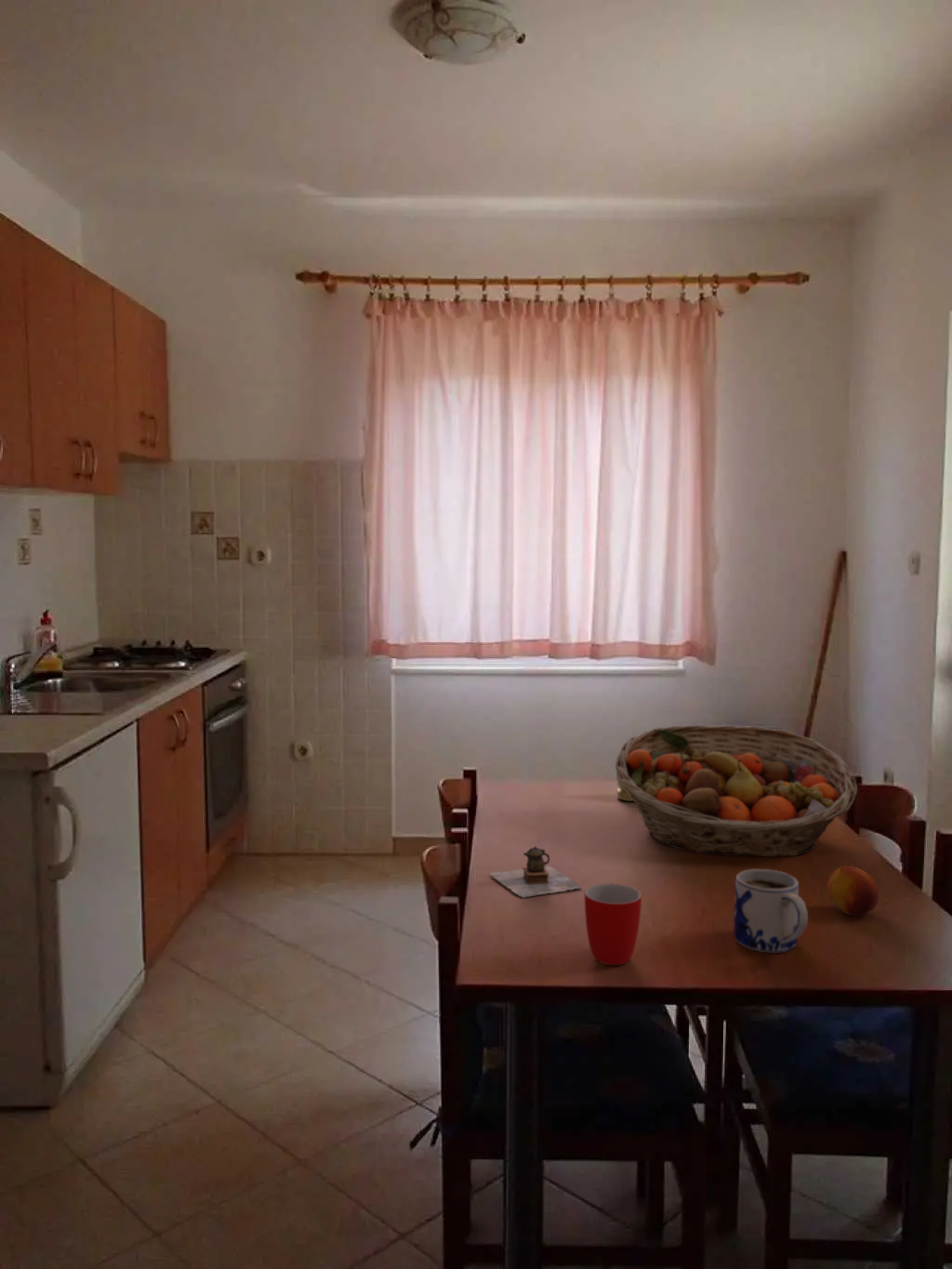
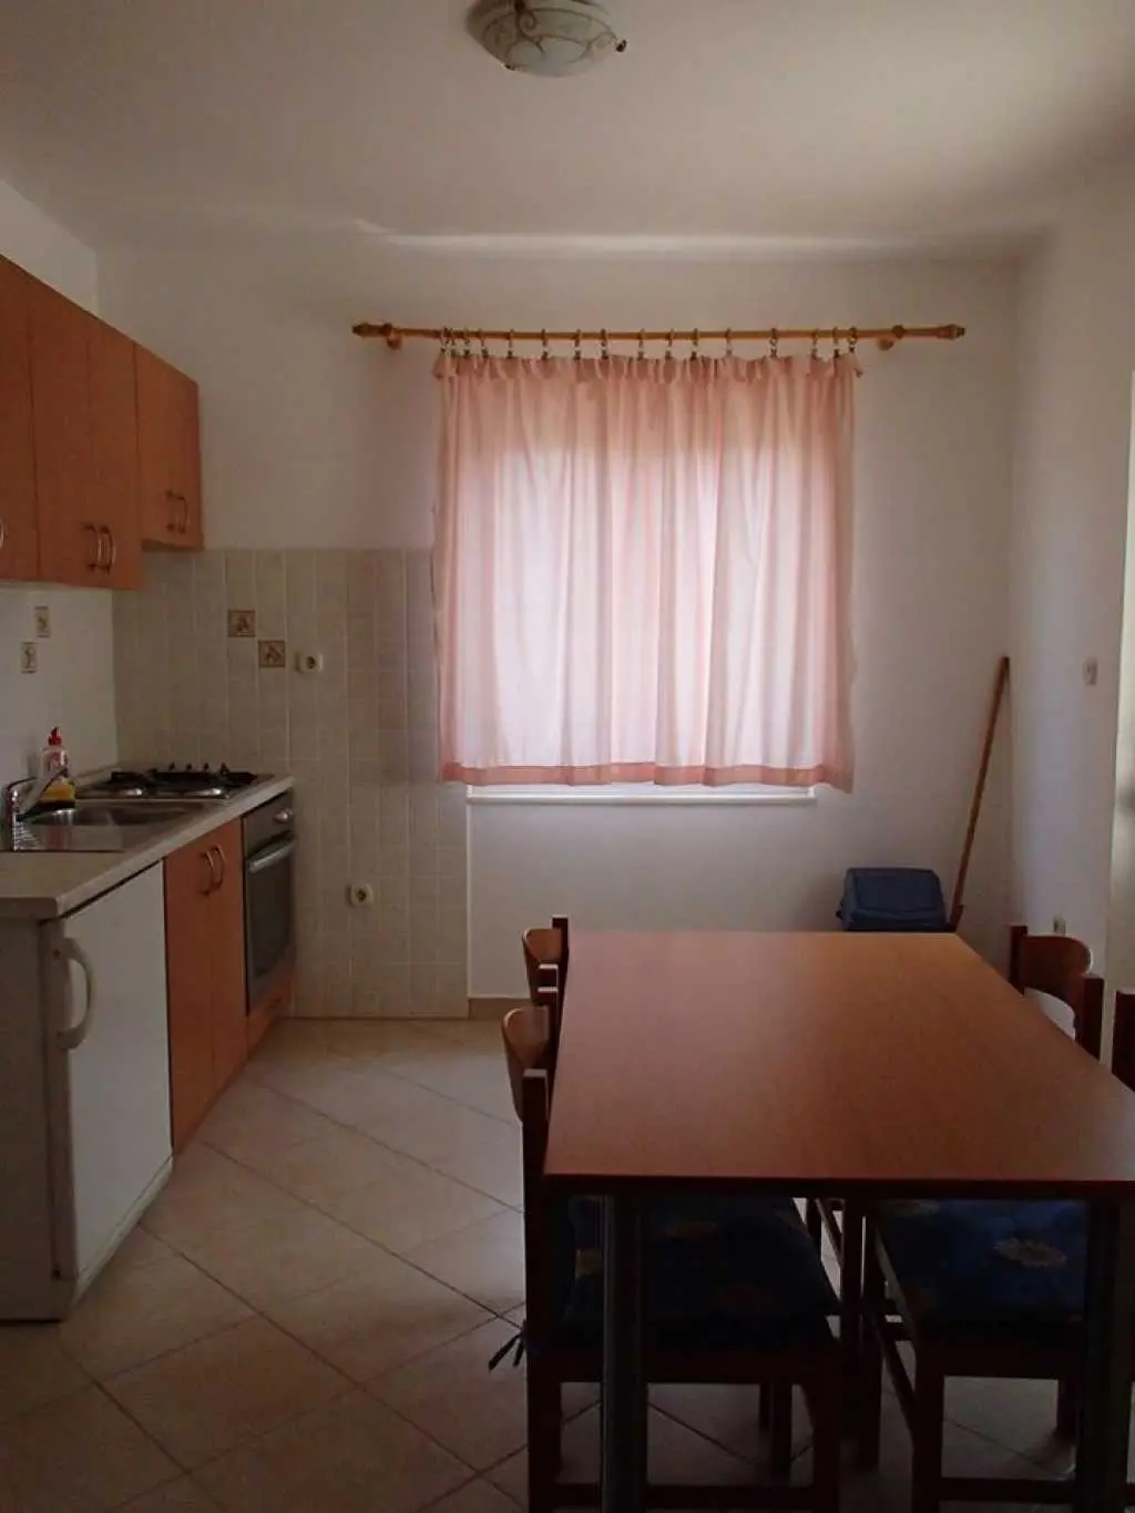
- fruit [826,866,879,918]
- fruit basket [615,724,858,858]
- mug [733,868,809,954]
- salt shaker [616,780,635,802]
- mug [584,882,642,966]
- teapot [489,845,582,898]
